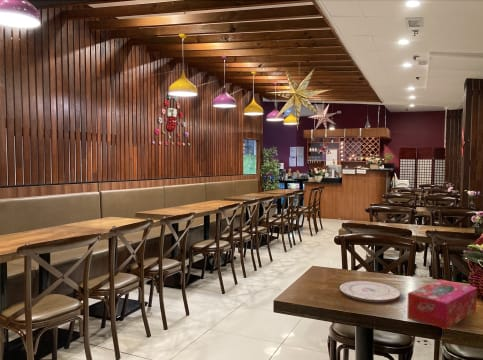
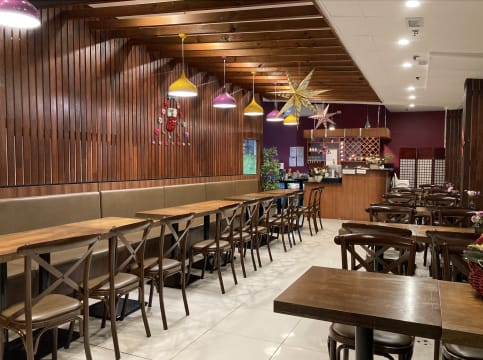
- plate [339,280,402,303]
- tissue box [406,278,478,330]
